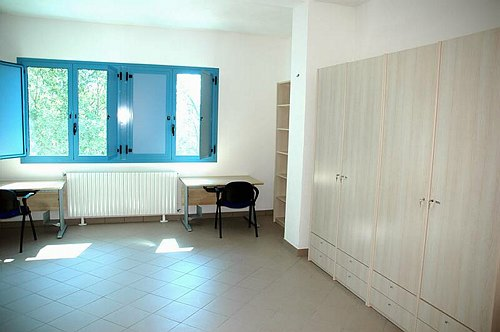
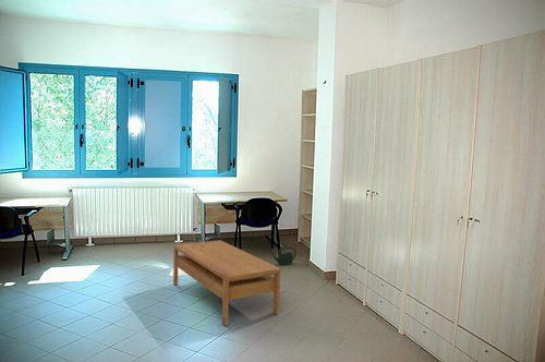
+ watering can [269,246,298,266]
+ coffee table [172,239,281,327]
